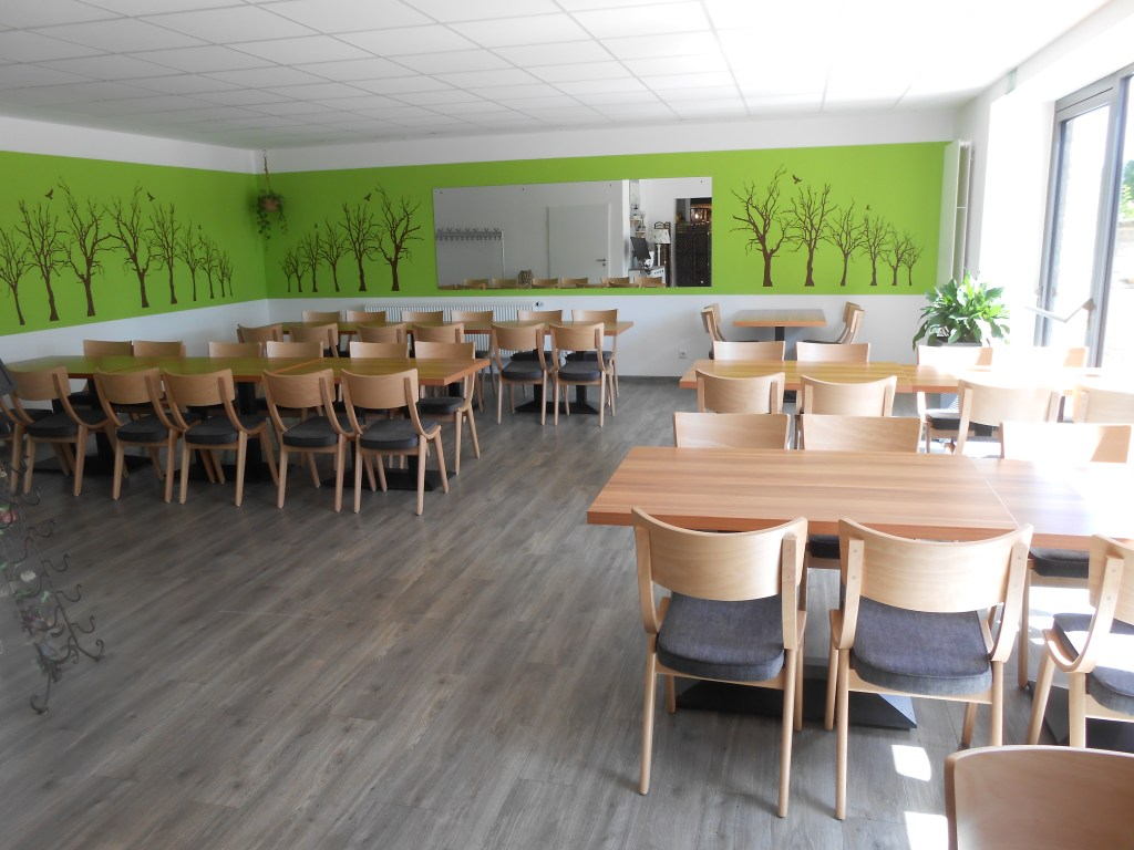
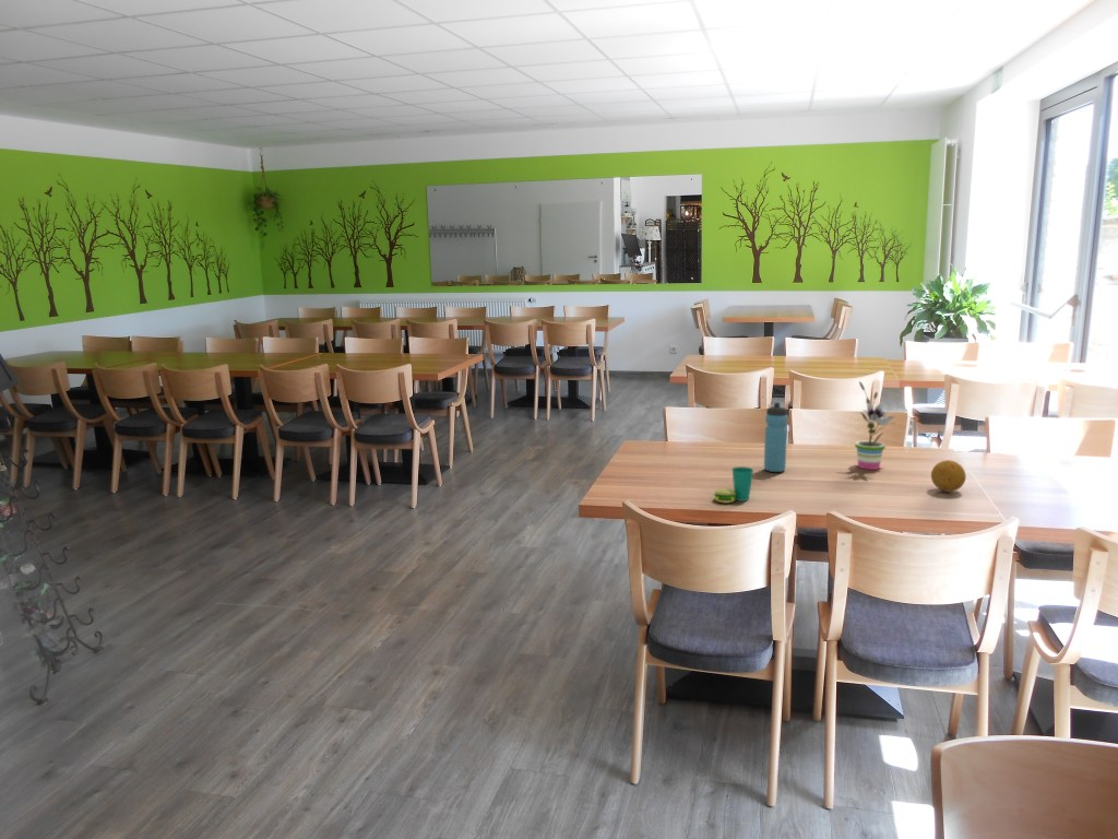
+ water bottle [763,401,788,473]
+ fruit [930,459,967,493]
+ cup [713,465,754,504]
+ potted plant [854,380,896,471]
